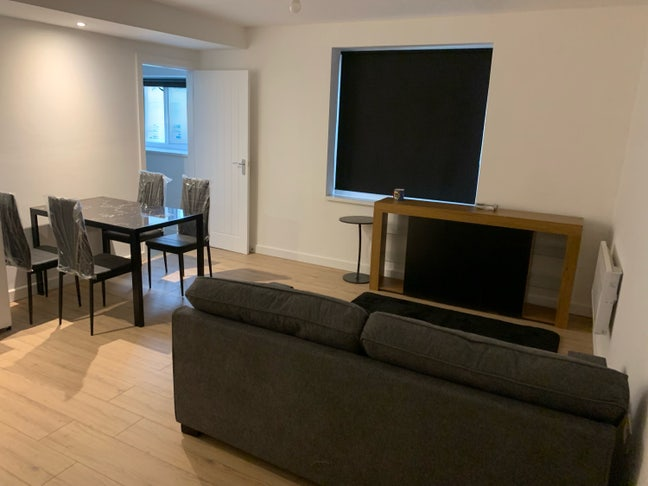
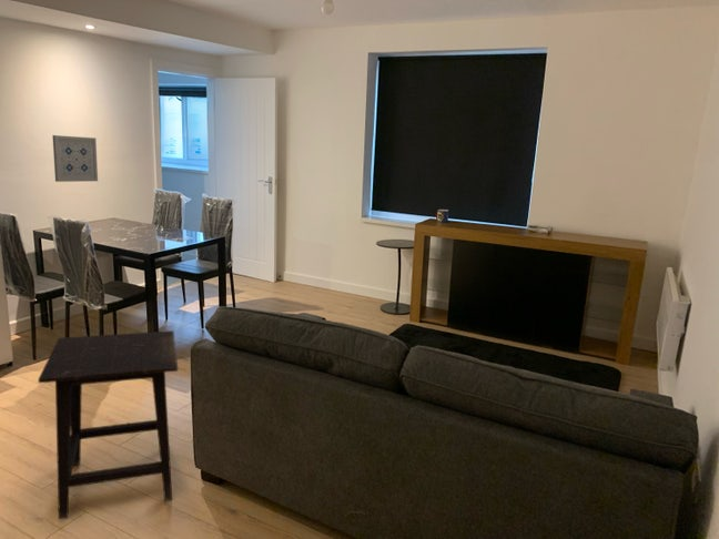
+ side table [37,329,179,520]
+ wall art [51,134,99,183]
